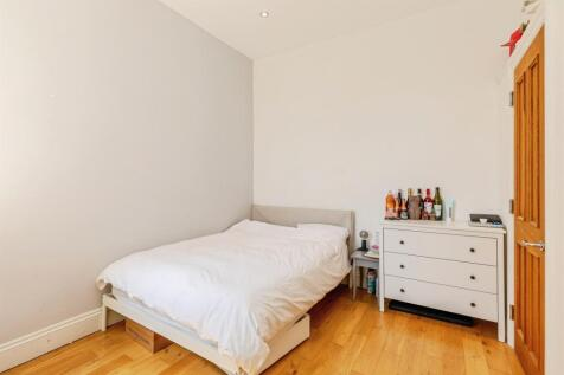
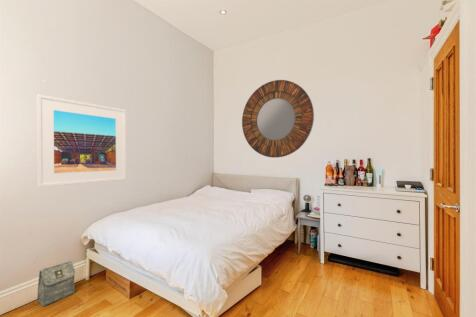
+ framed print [36,94,127,188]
+ home mirror [241,79,315,159]
+ bag [36,260,76,307]
